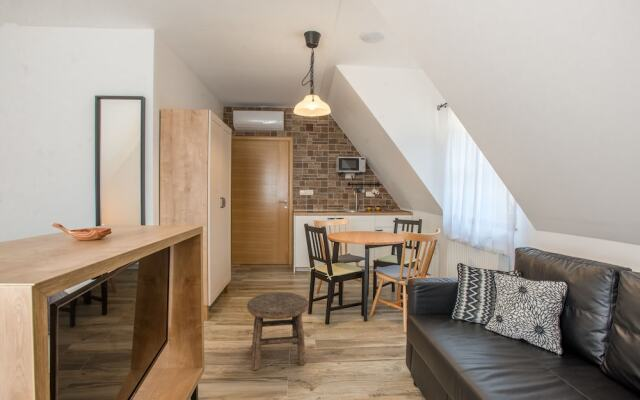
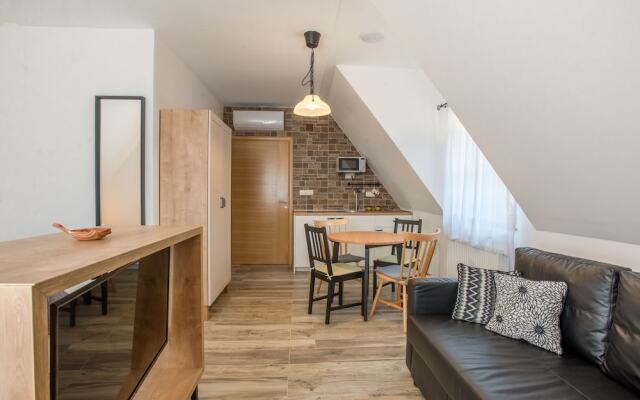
- stool [246,291,309,371]
